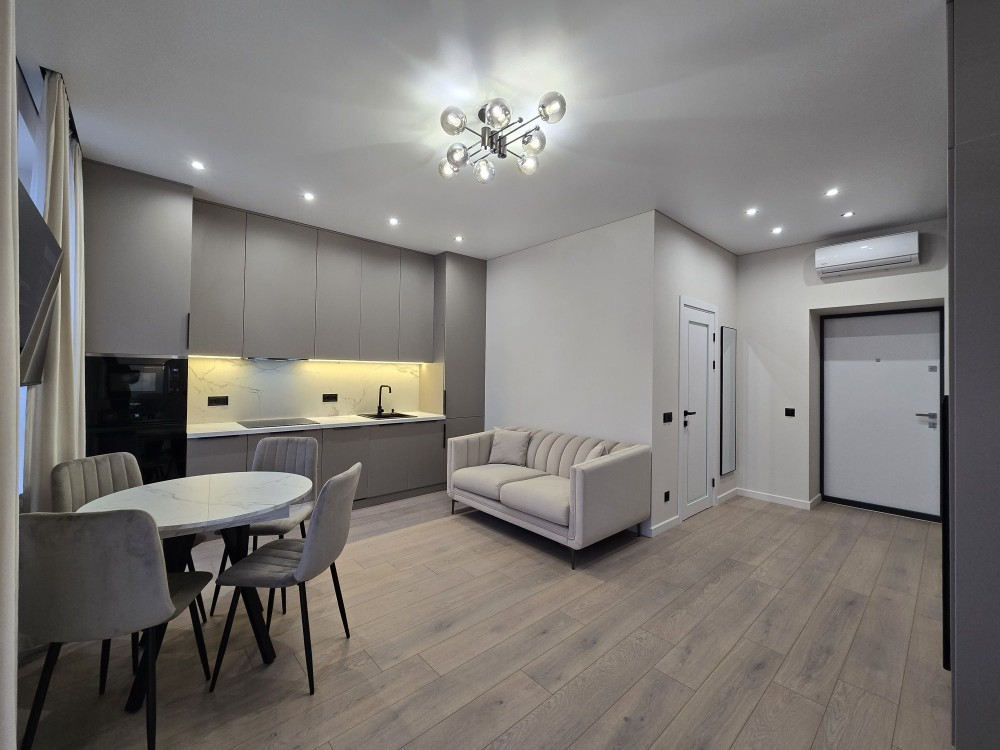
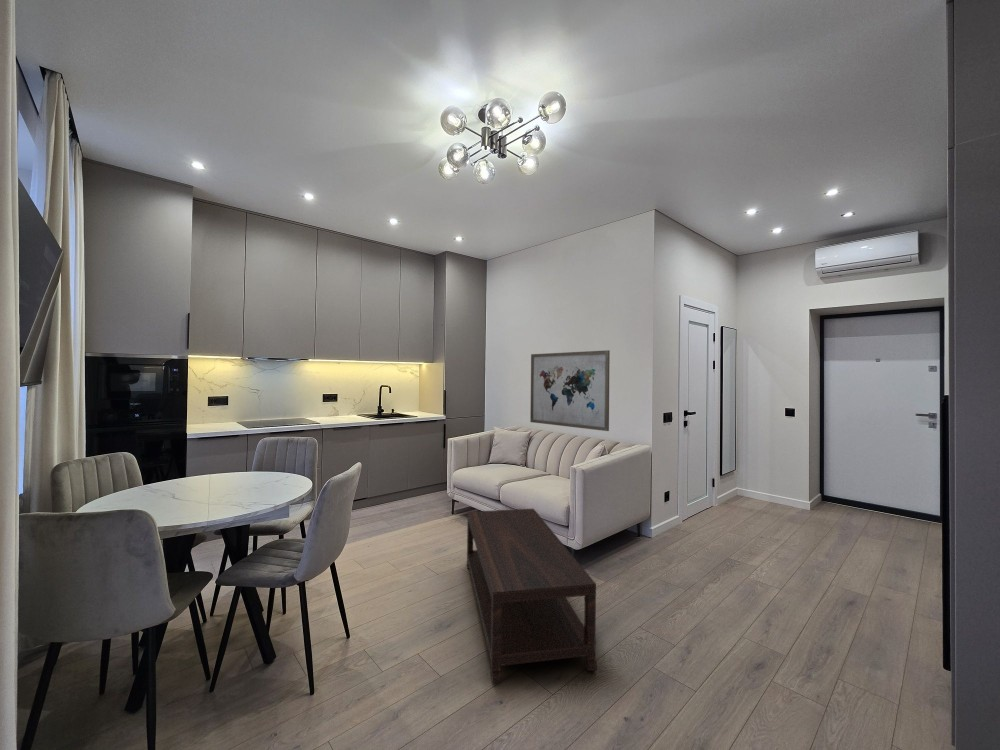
+ wall art [529,349,611,432]
+ coffee table [466,508,598,684]
